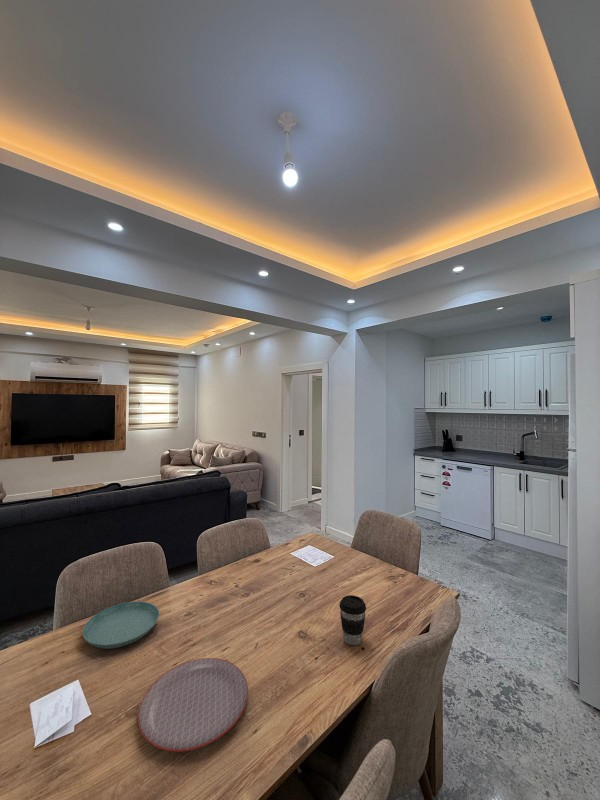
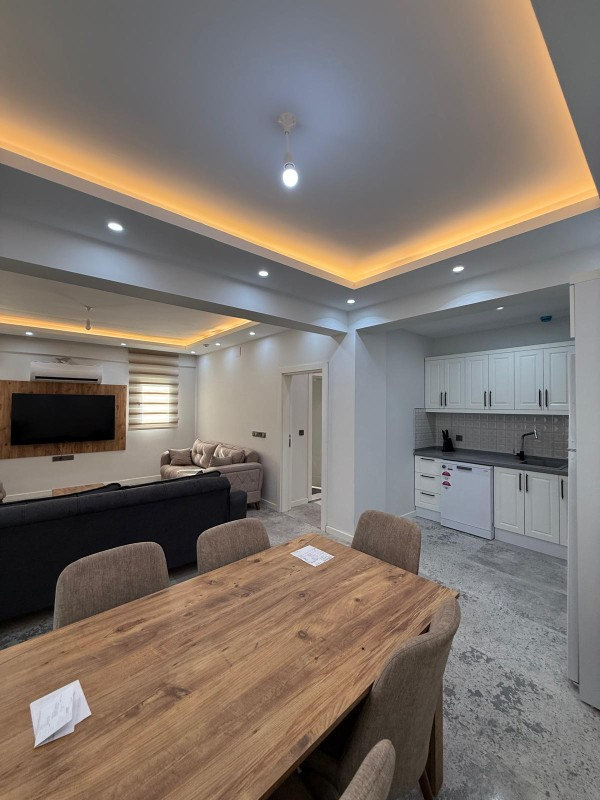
- coffee cup [338,594,367,646]
- plate [137,657,249,753]
- saucer [82,600,160,650]
